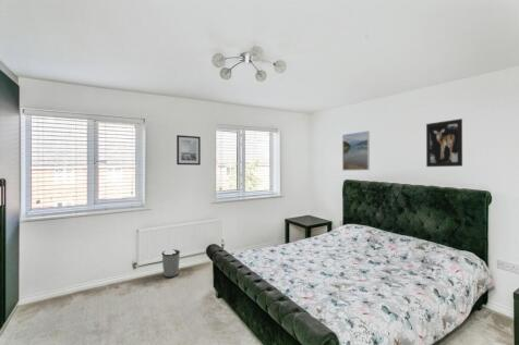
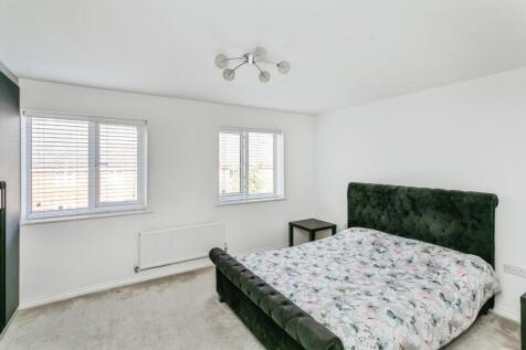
- wall art [425,118,463,168]
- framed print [341,130,371,172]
- wastebasket [161,249,181,279]
- wall art [176,134,202,167]
